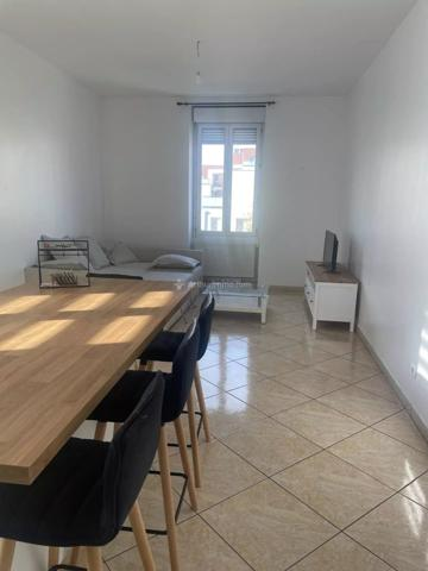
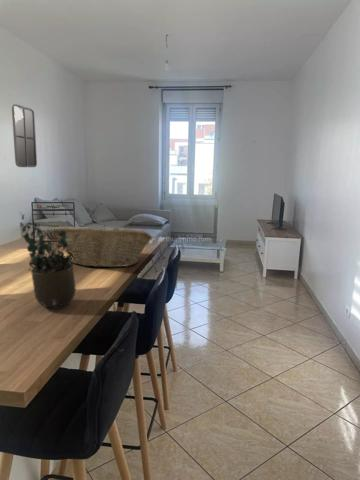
+ fruit basket [51,225,153,269]
+ potted plant [19,211,80,310]
+ home mirror [11,103,38,168]
